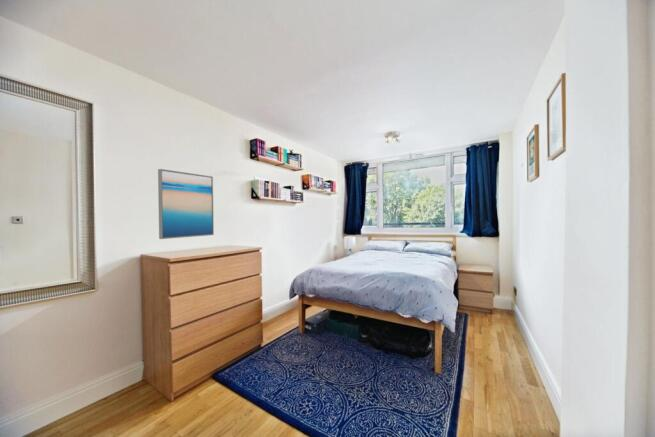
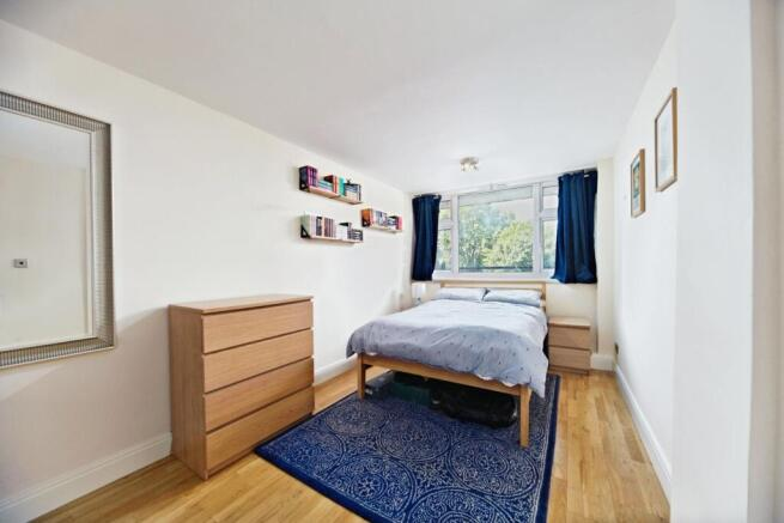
- wall art [157,168,215,240]
